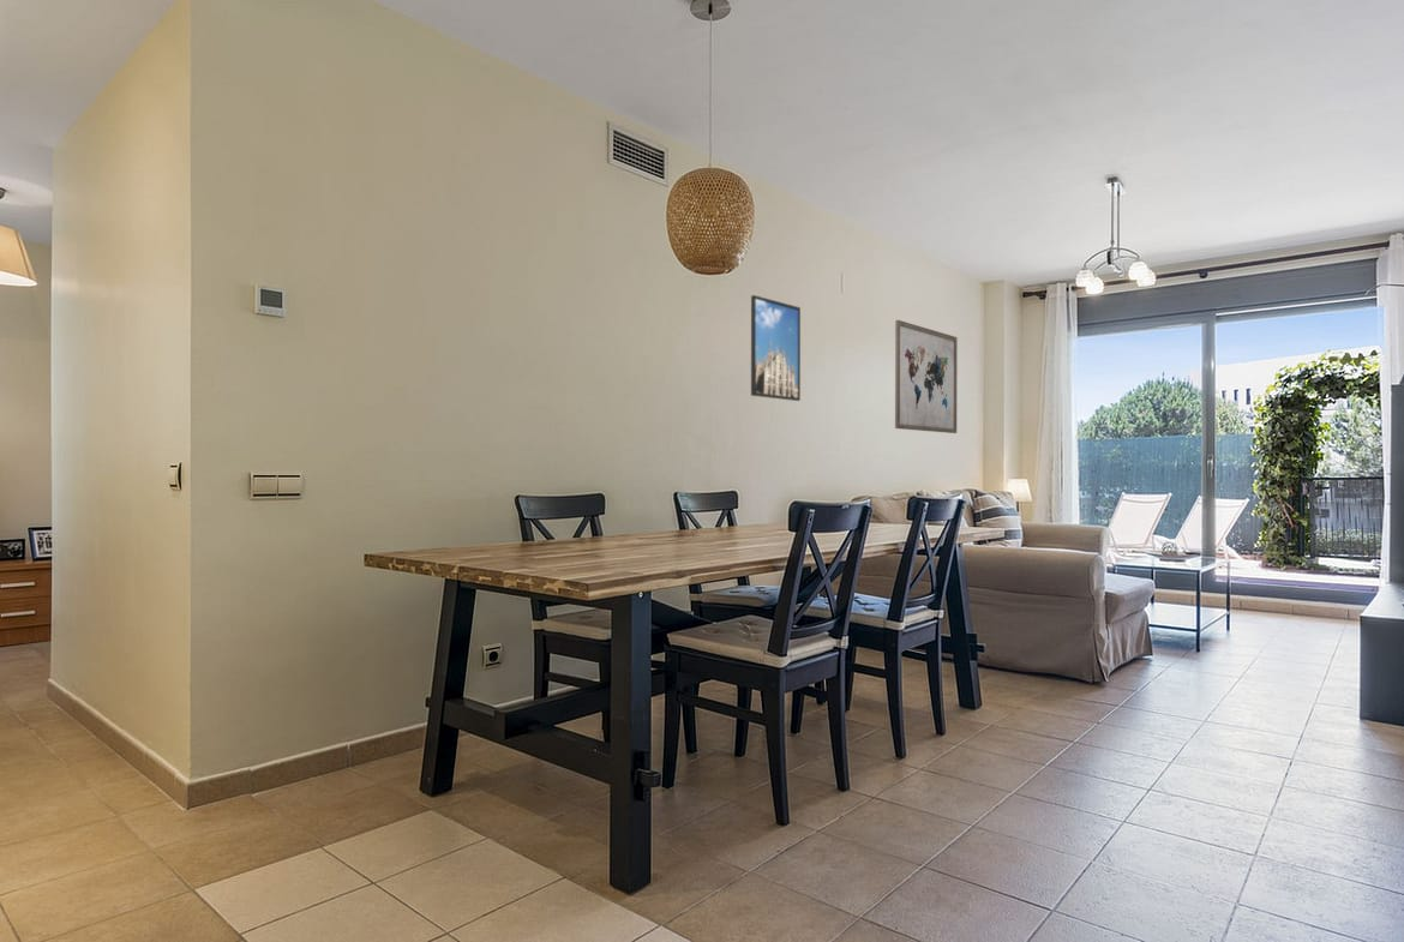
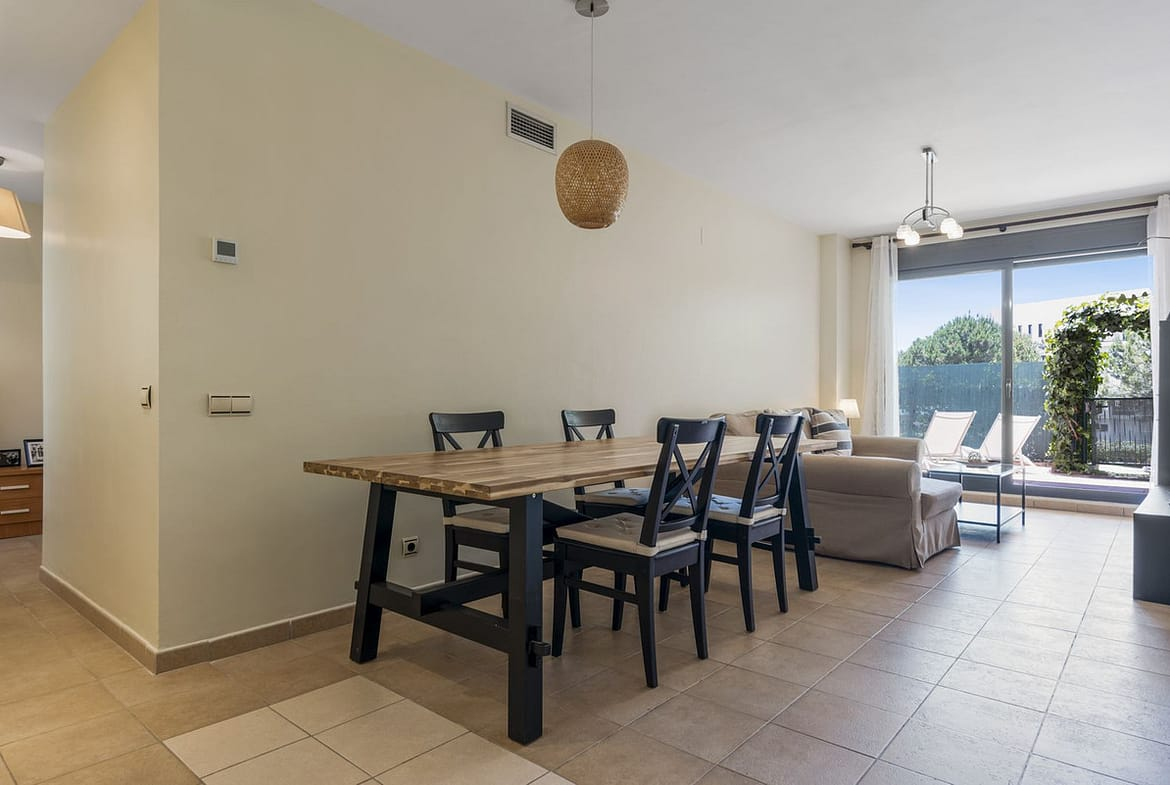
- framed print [750,294,802,402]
- wall art [894,319,959,434]
